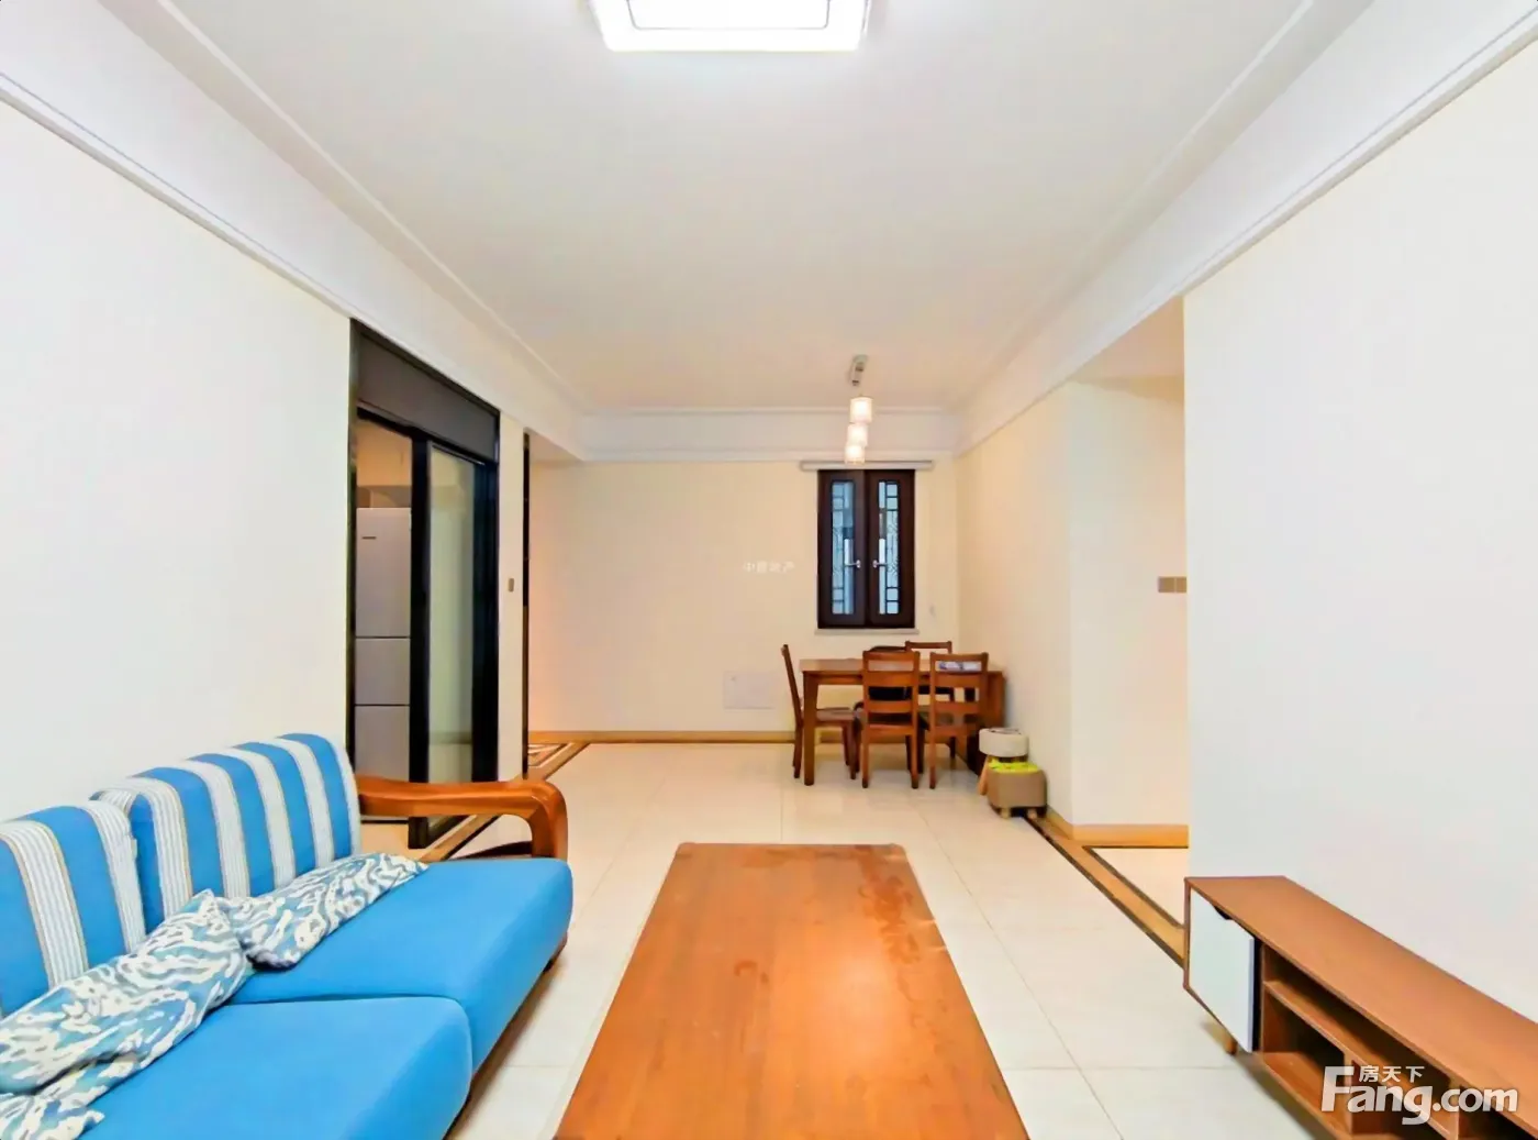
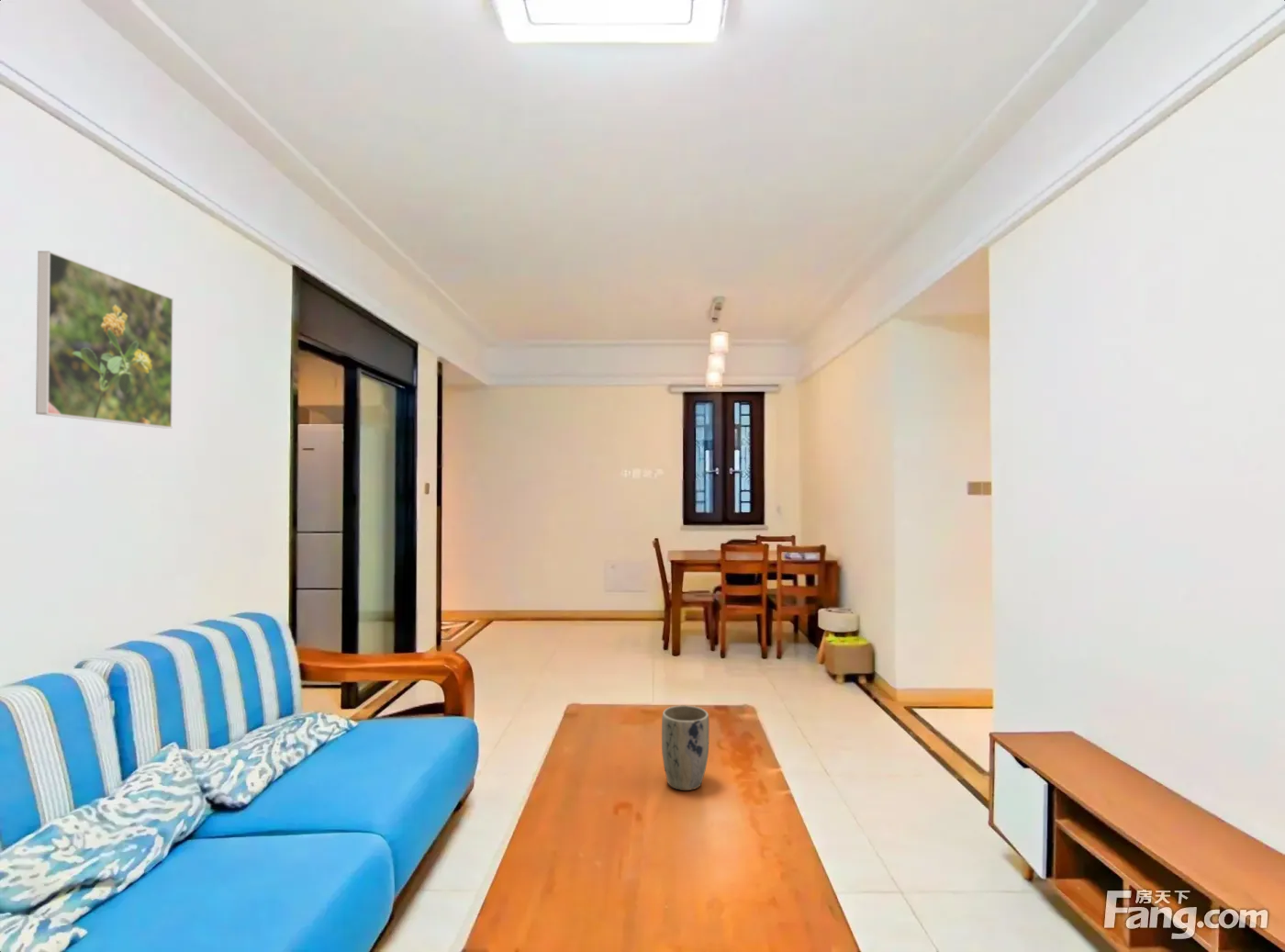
+ plant pot [661,704,710,791]
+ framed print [35,250,174,429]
